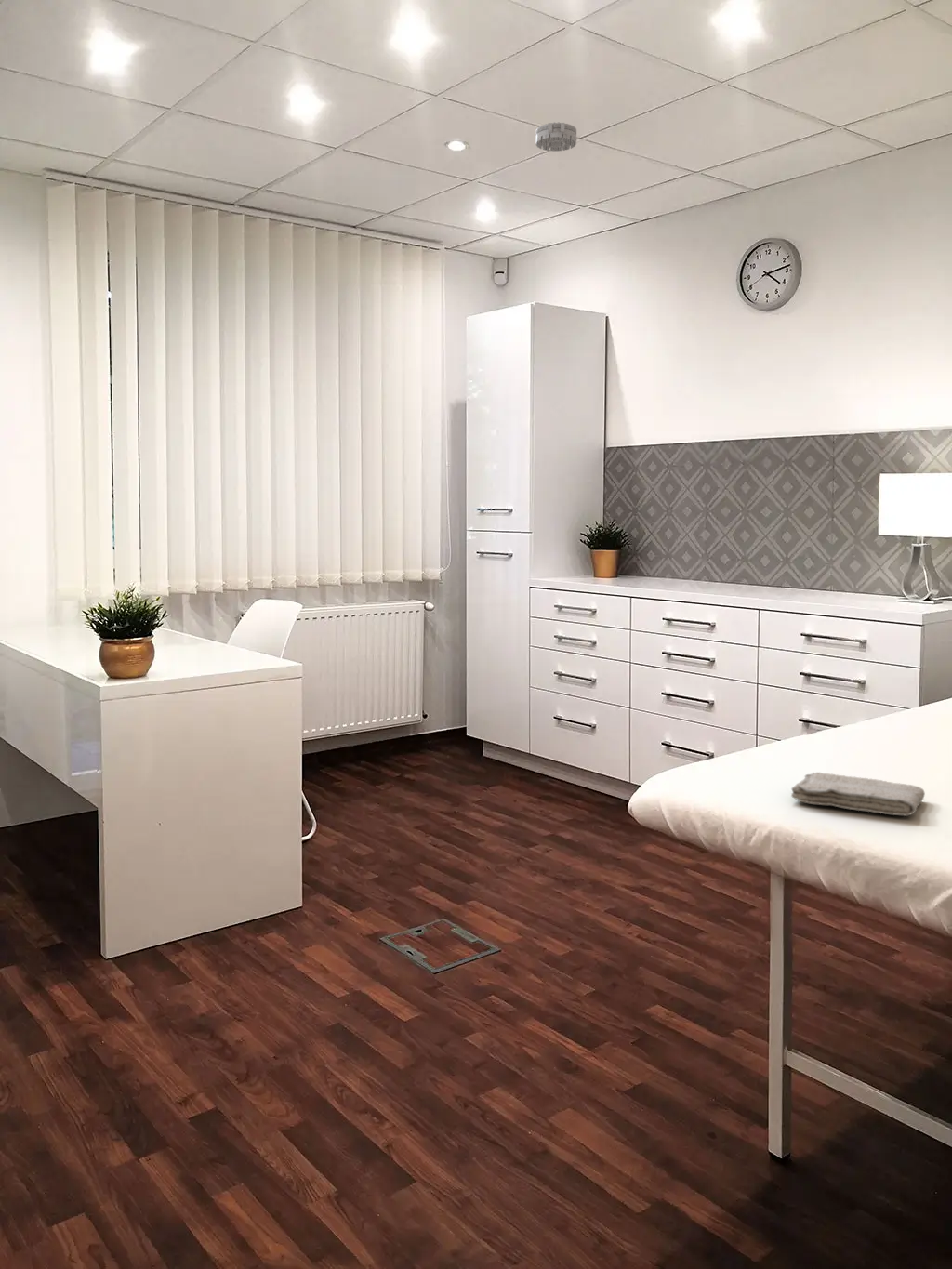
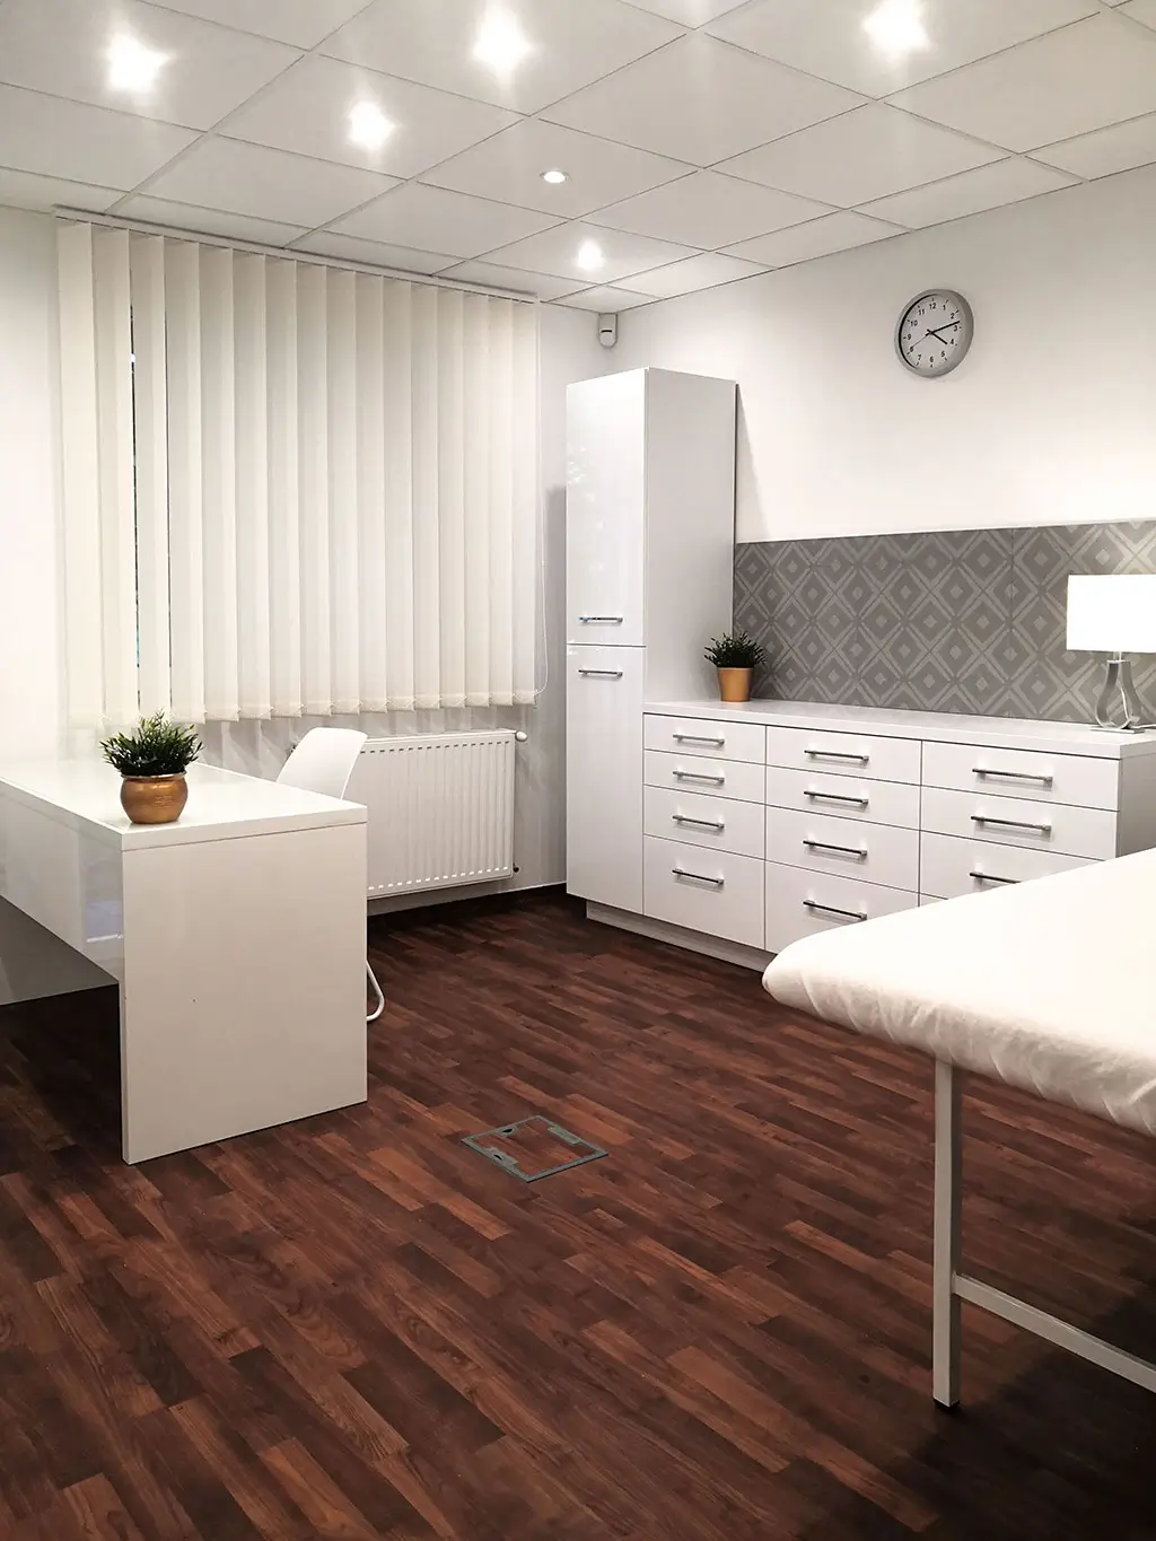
- washcloth [790,772,926,817]
- smoke detector [535,122,577,152]
